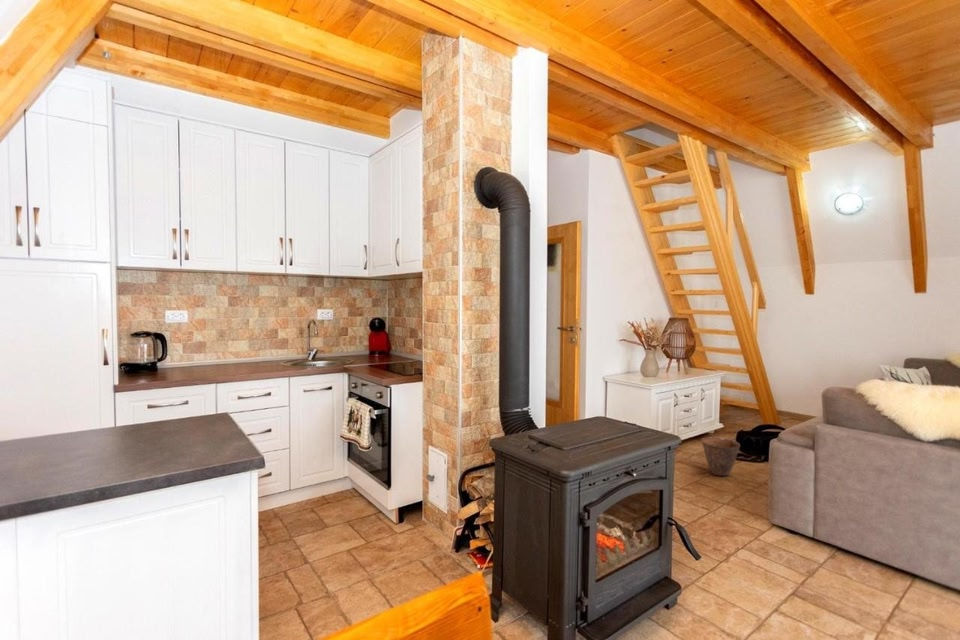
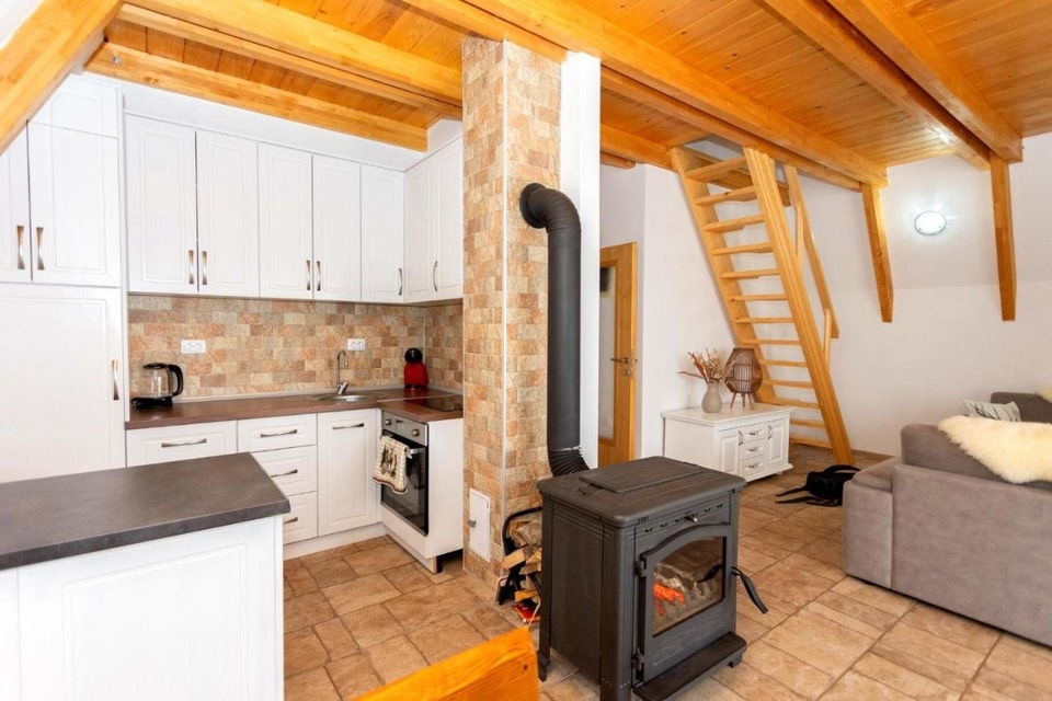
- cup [701,436,741,477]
